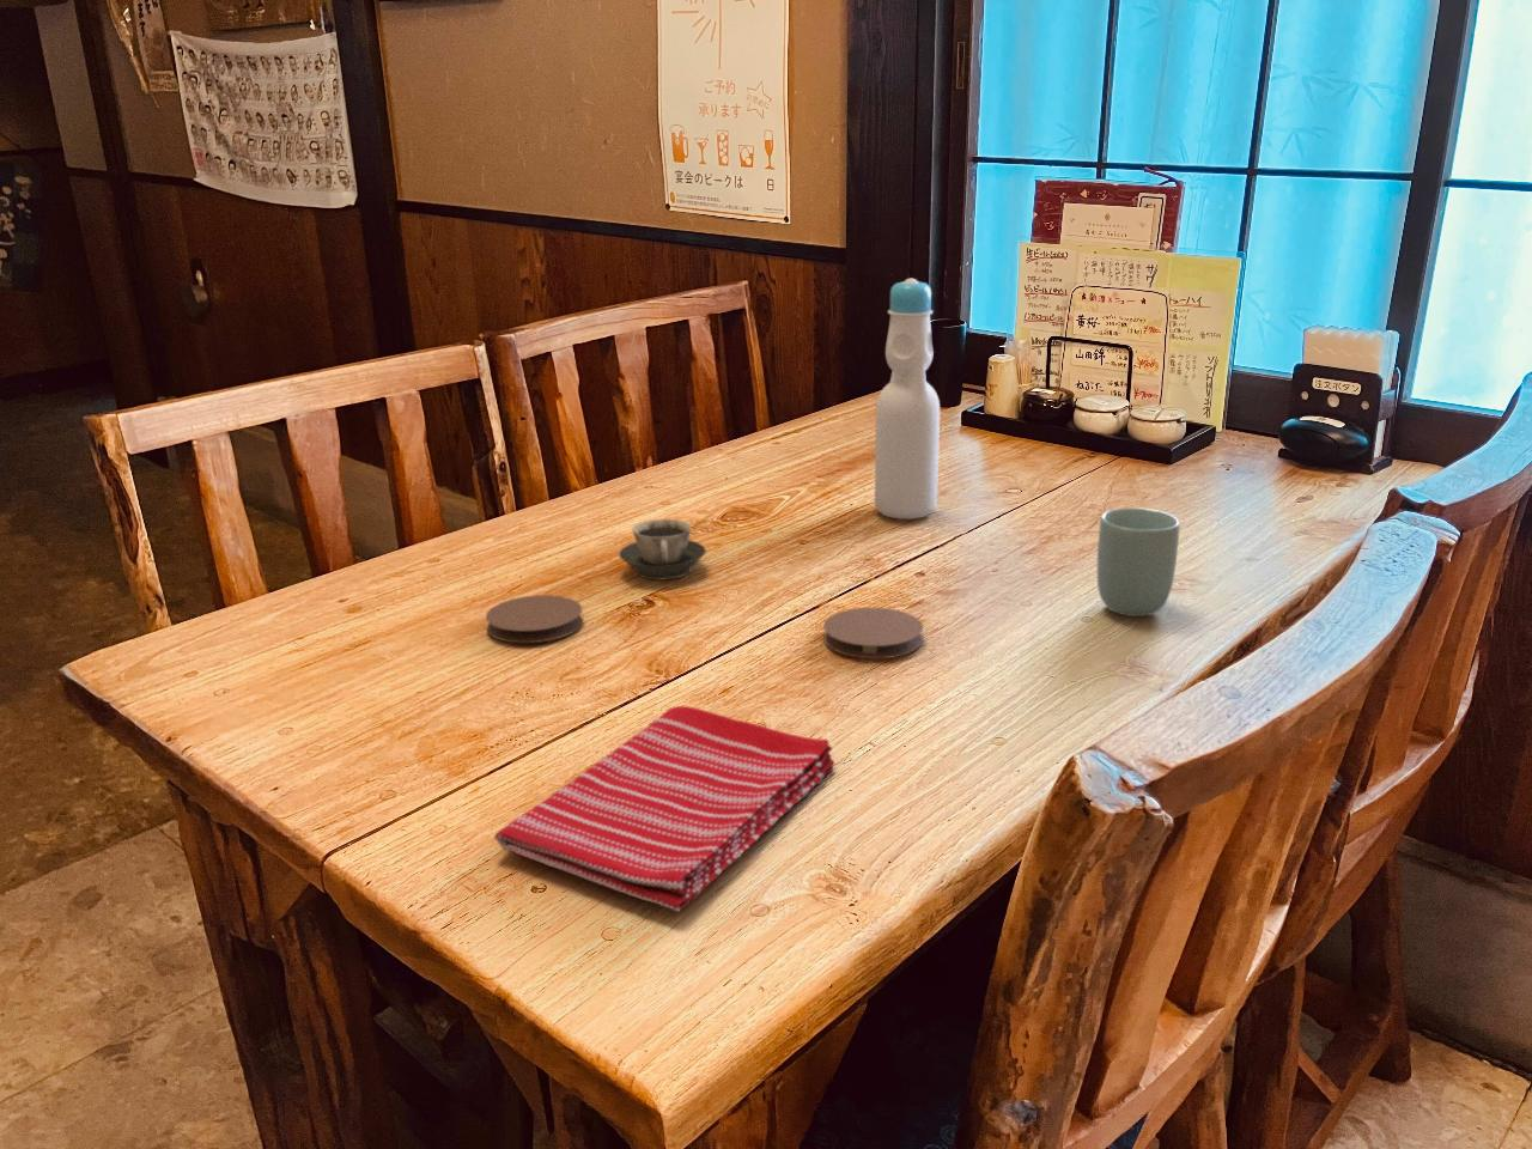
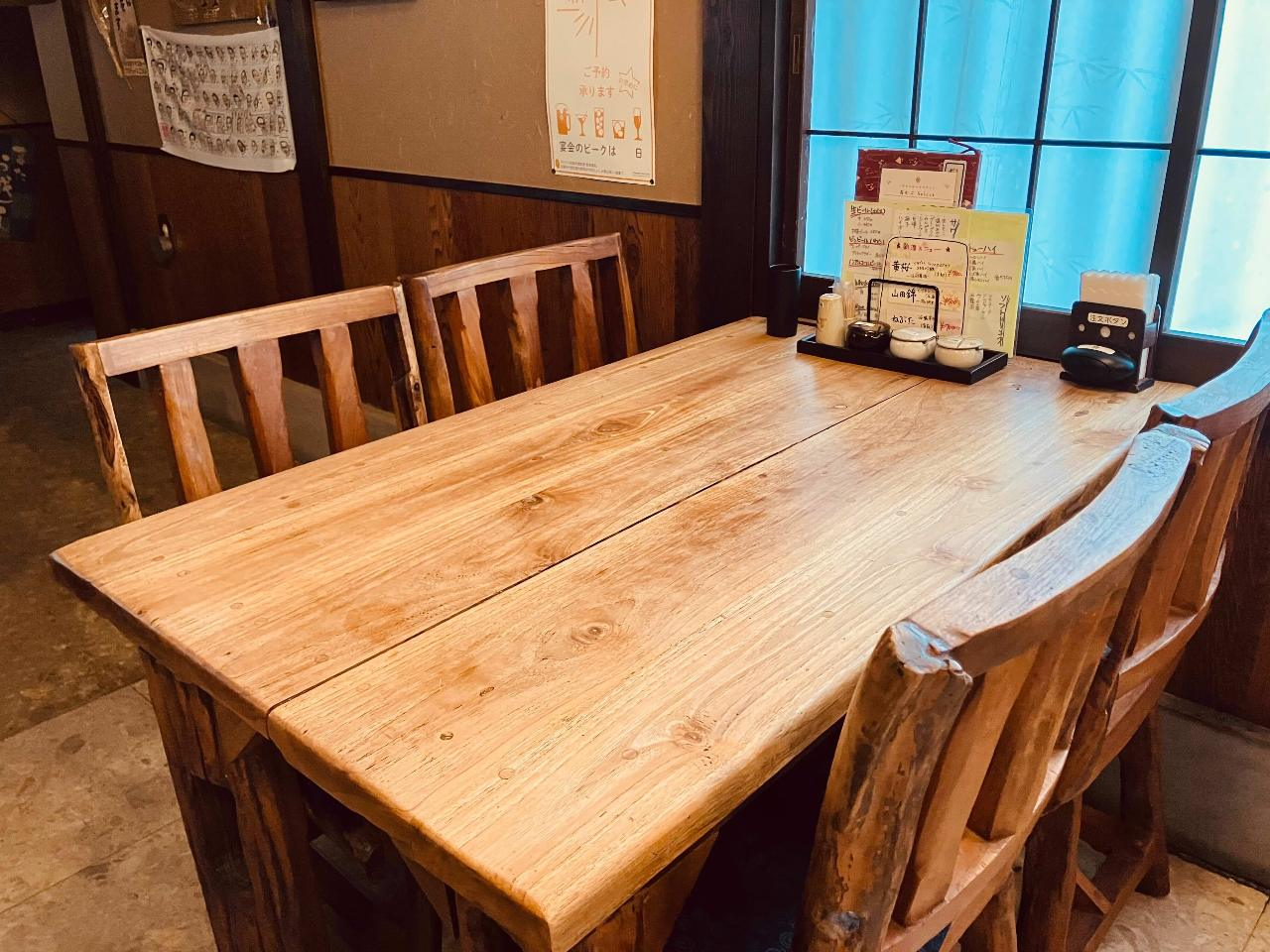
- bottle [873,278,941,520]
- cup [1097,507,1181,618]
- dish towel [493,705,836,914]
- coaster [823,607,924,659]
- cup [618,518,707,582]
- coaster [485,594,584,645]
